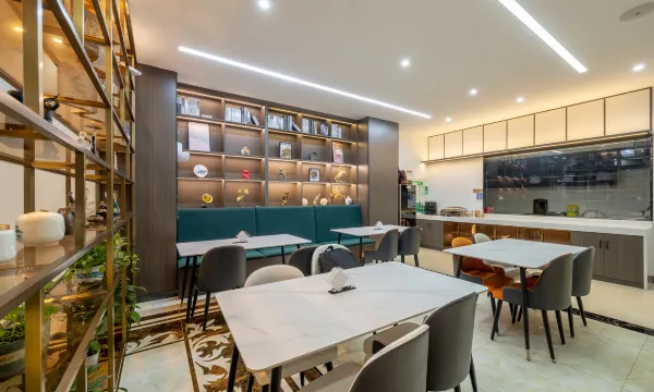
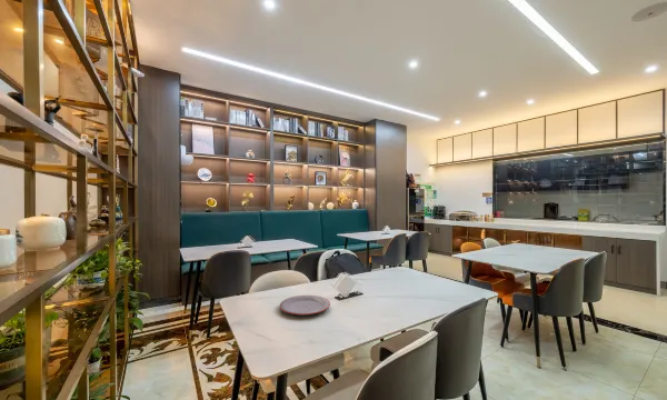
+ plate [279,294,331,317]
